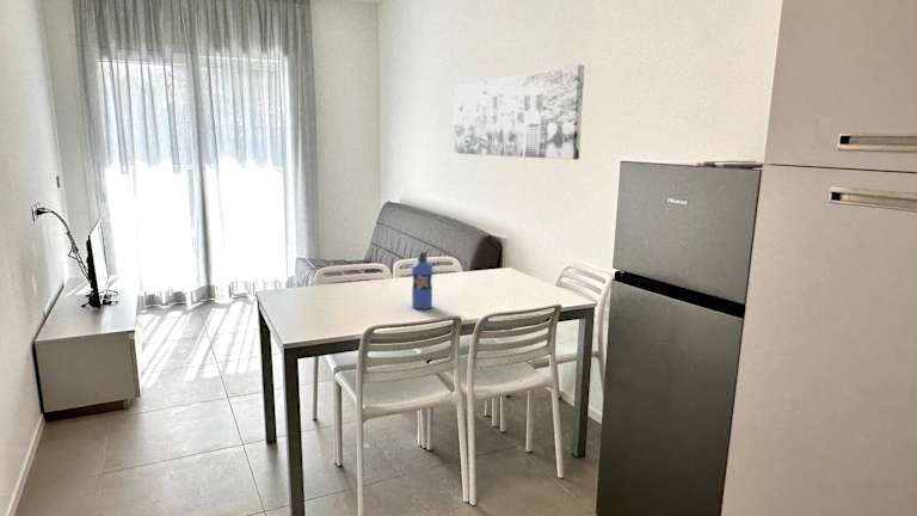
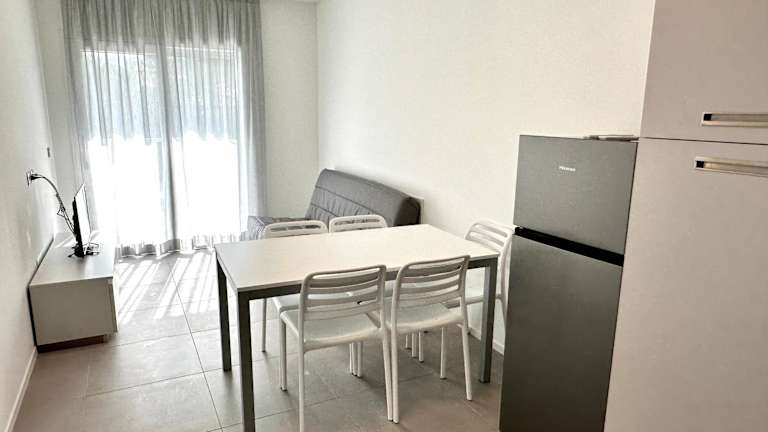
- wall art [453,63,585,161]
- water bottle [411,251,433,311]
